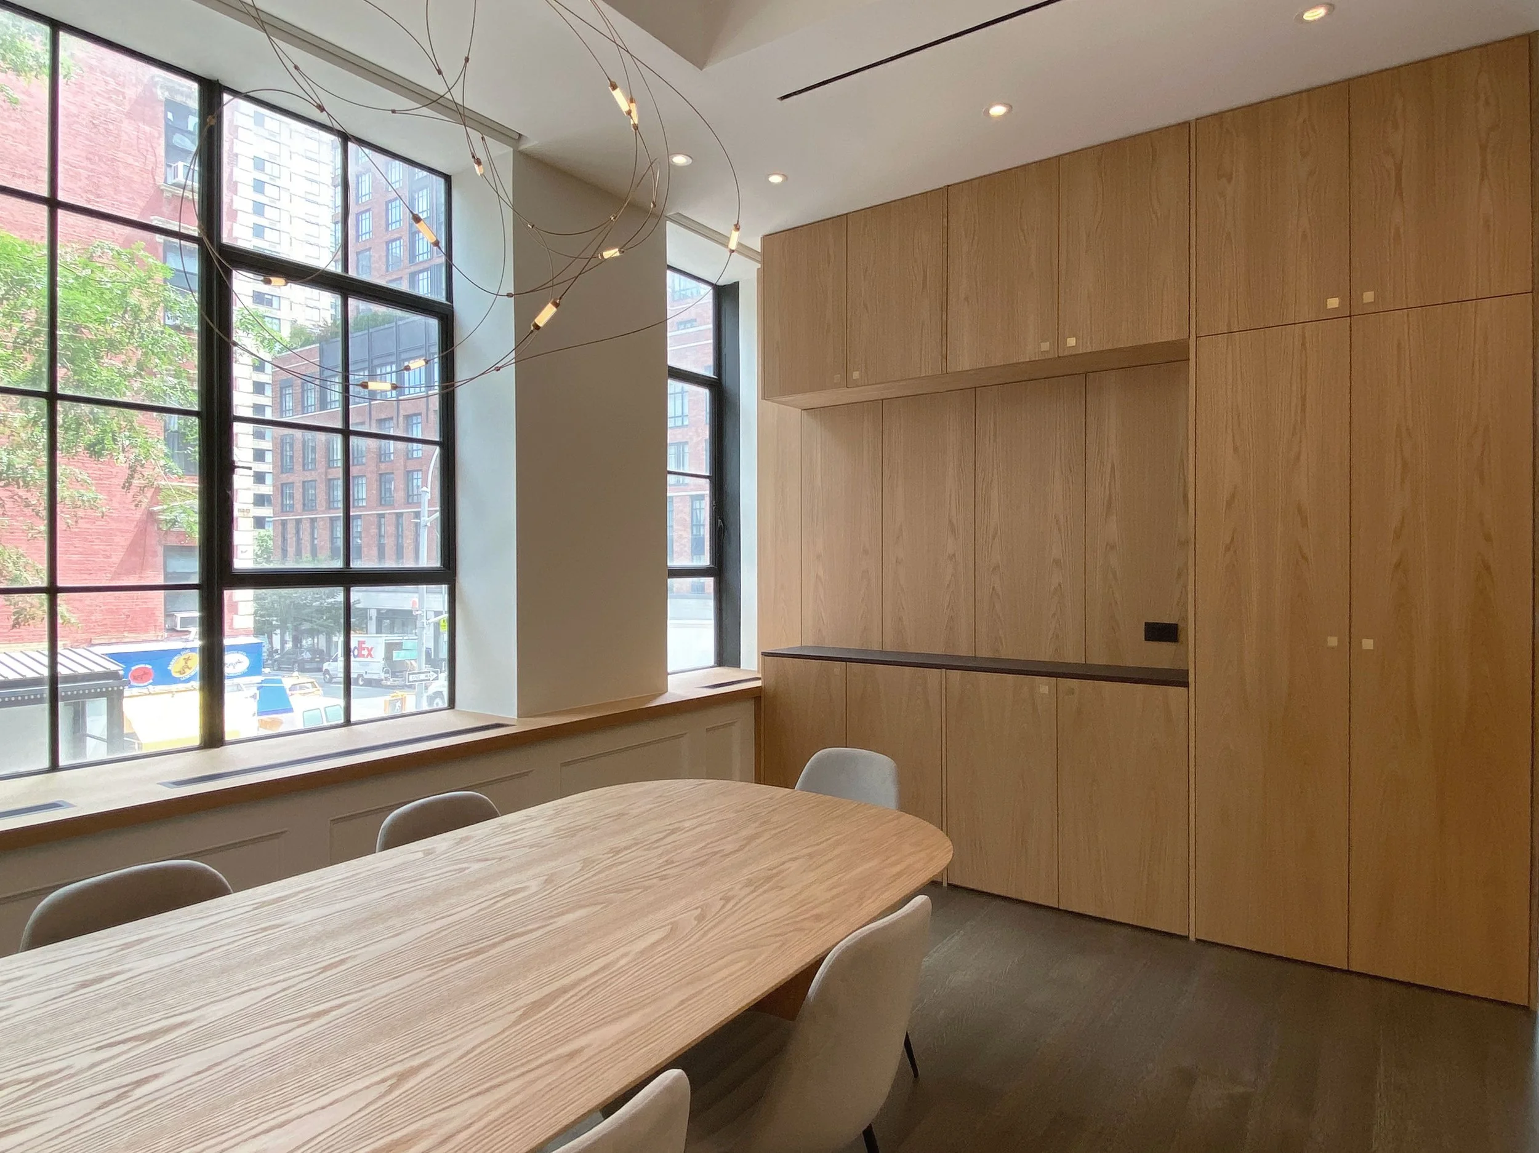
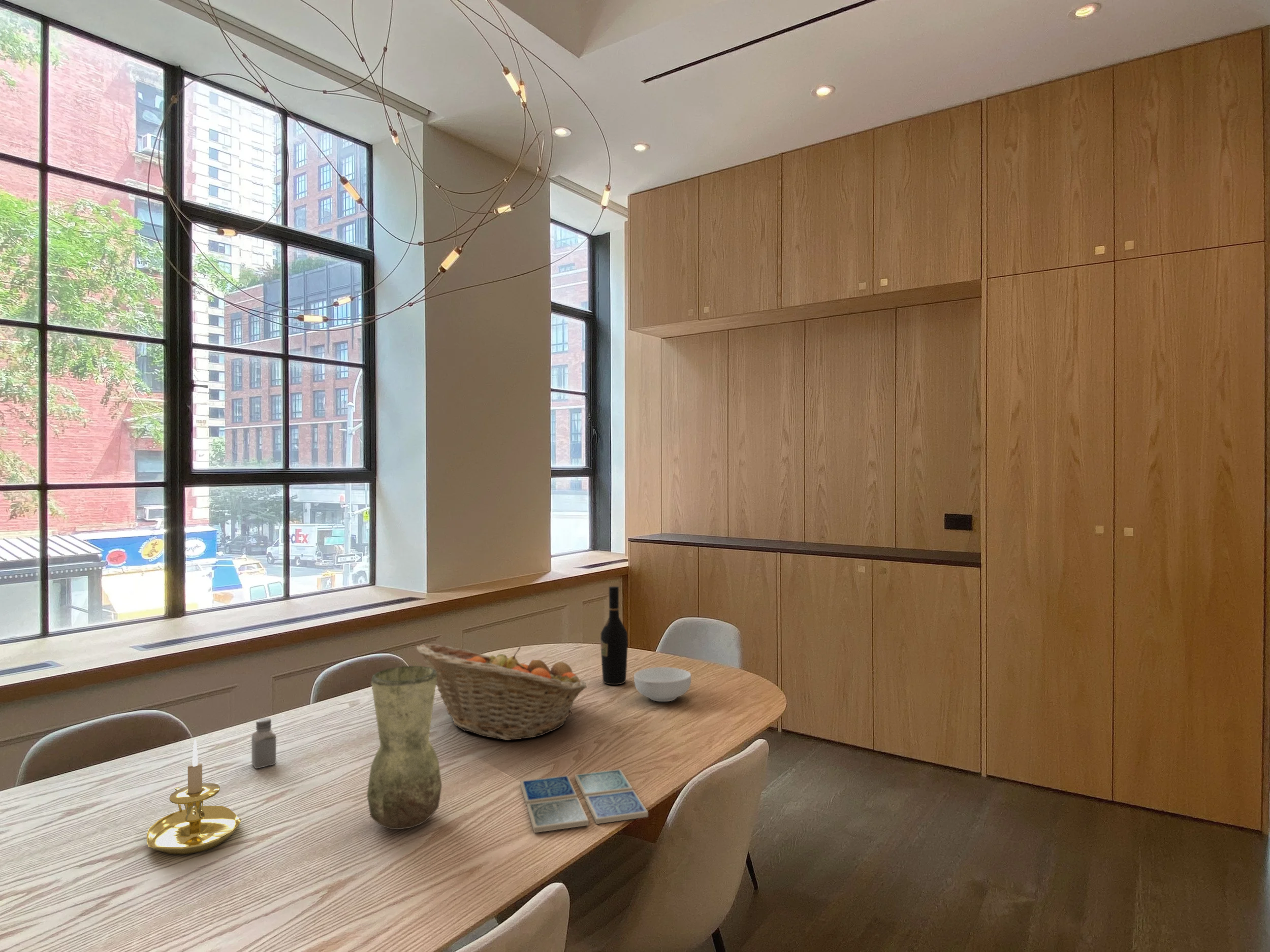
+ candle holder [146,739,242,855]
+ saltshaker [251,717,277,769]
+ fruit basket [416,643,588,741]
+ cereal bowl [633,667,692,702]
+ vase [366,666,442,830]
+ drink coaster [520,769,649,833]
+ wine bottle [600,586,628,685]
